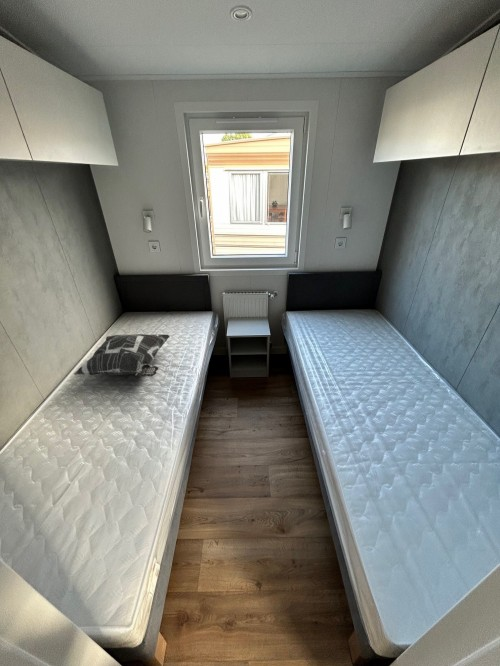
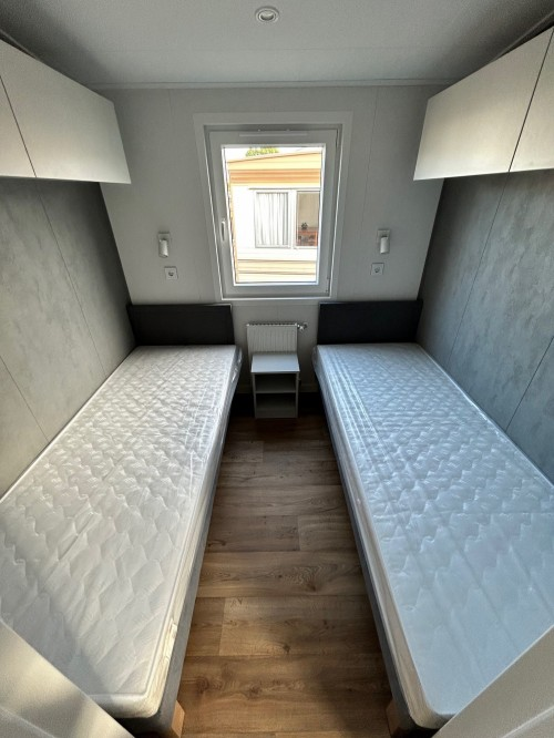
- decorative pillow [73,333,171,377]
